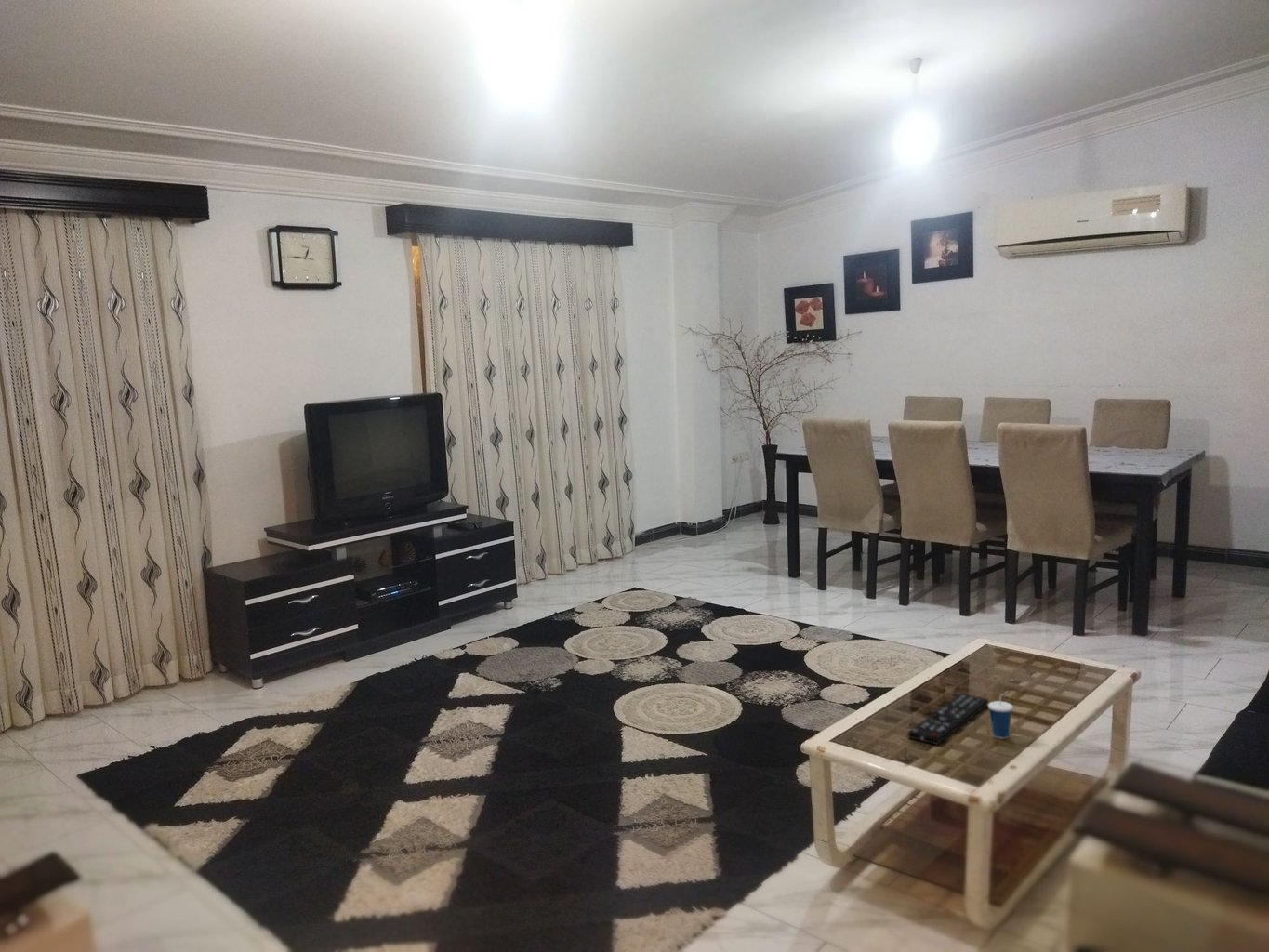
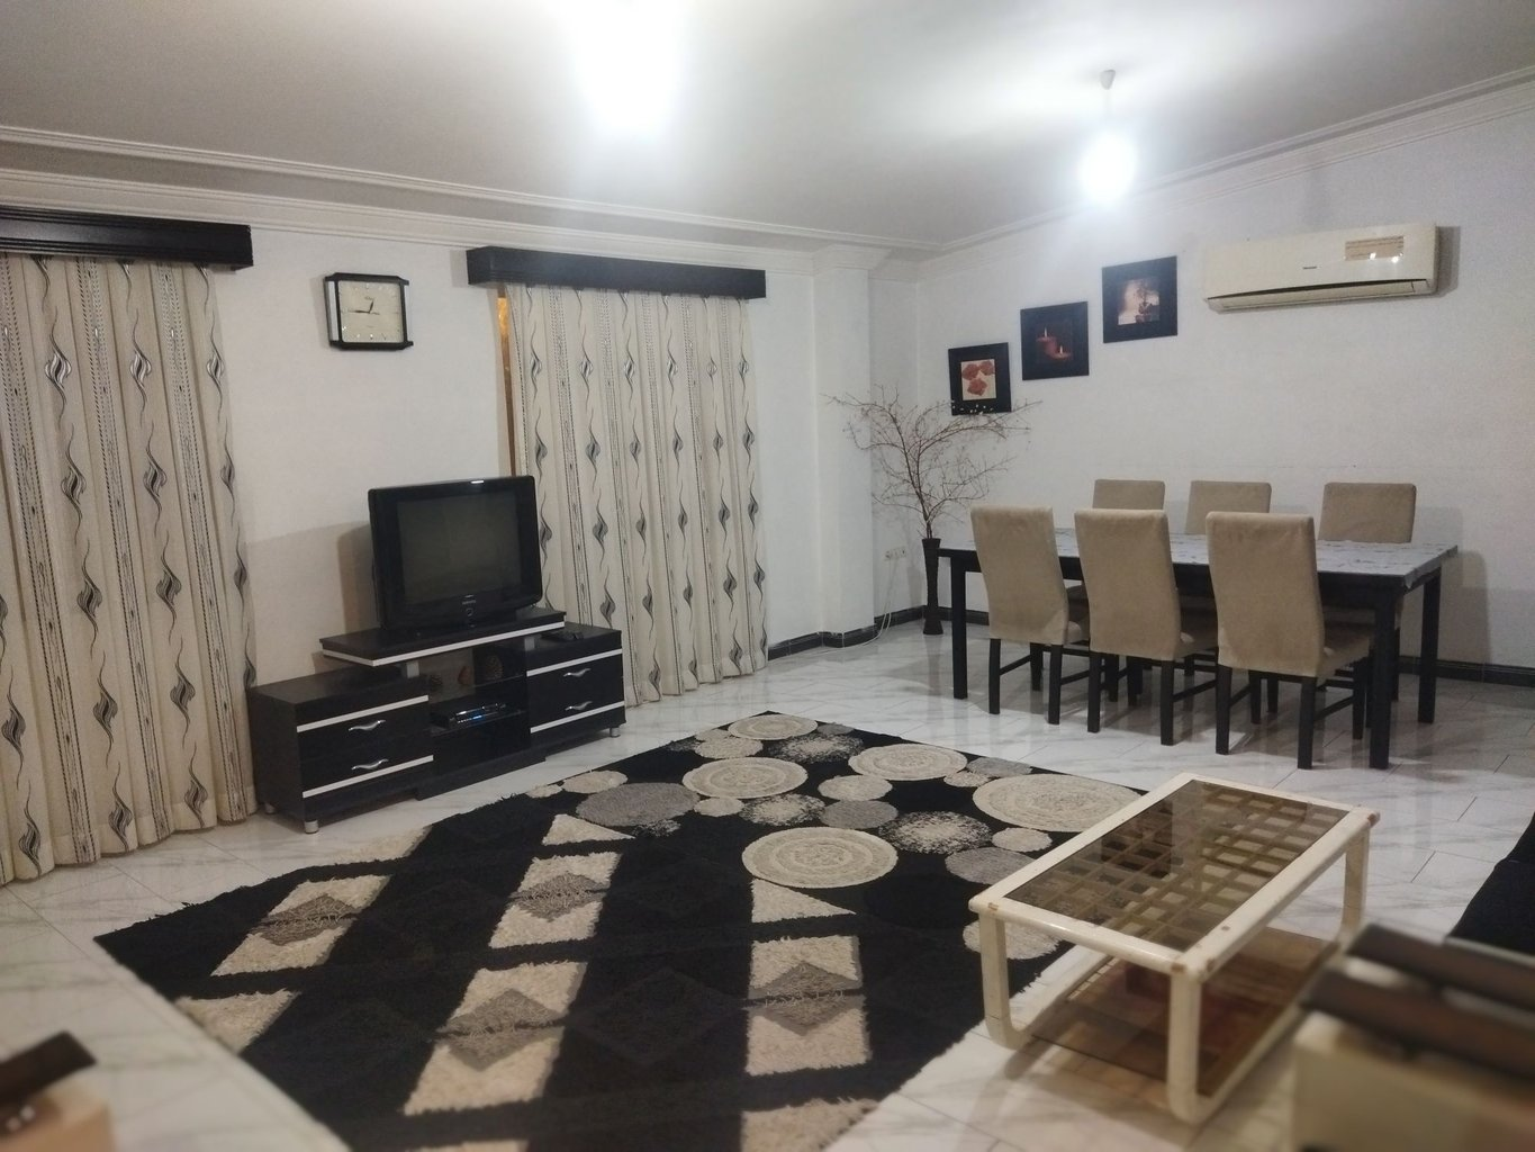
- remote control [907,693,989,746]
- cup [987,690,1014,739]
